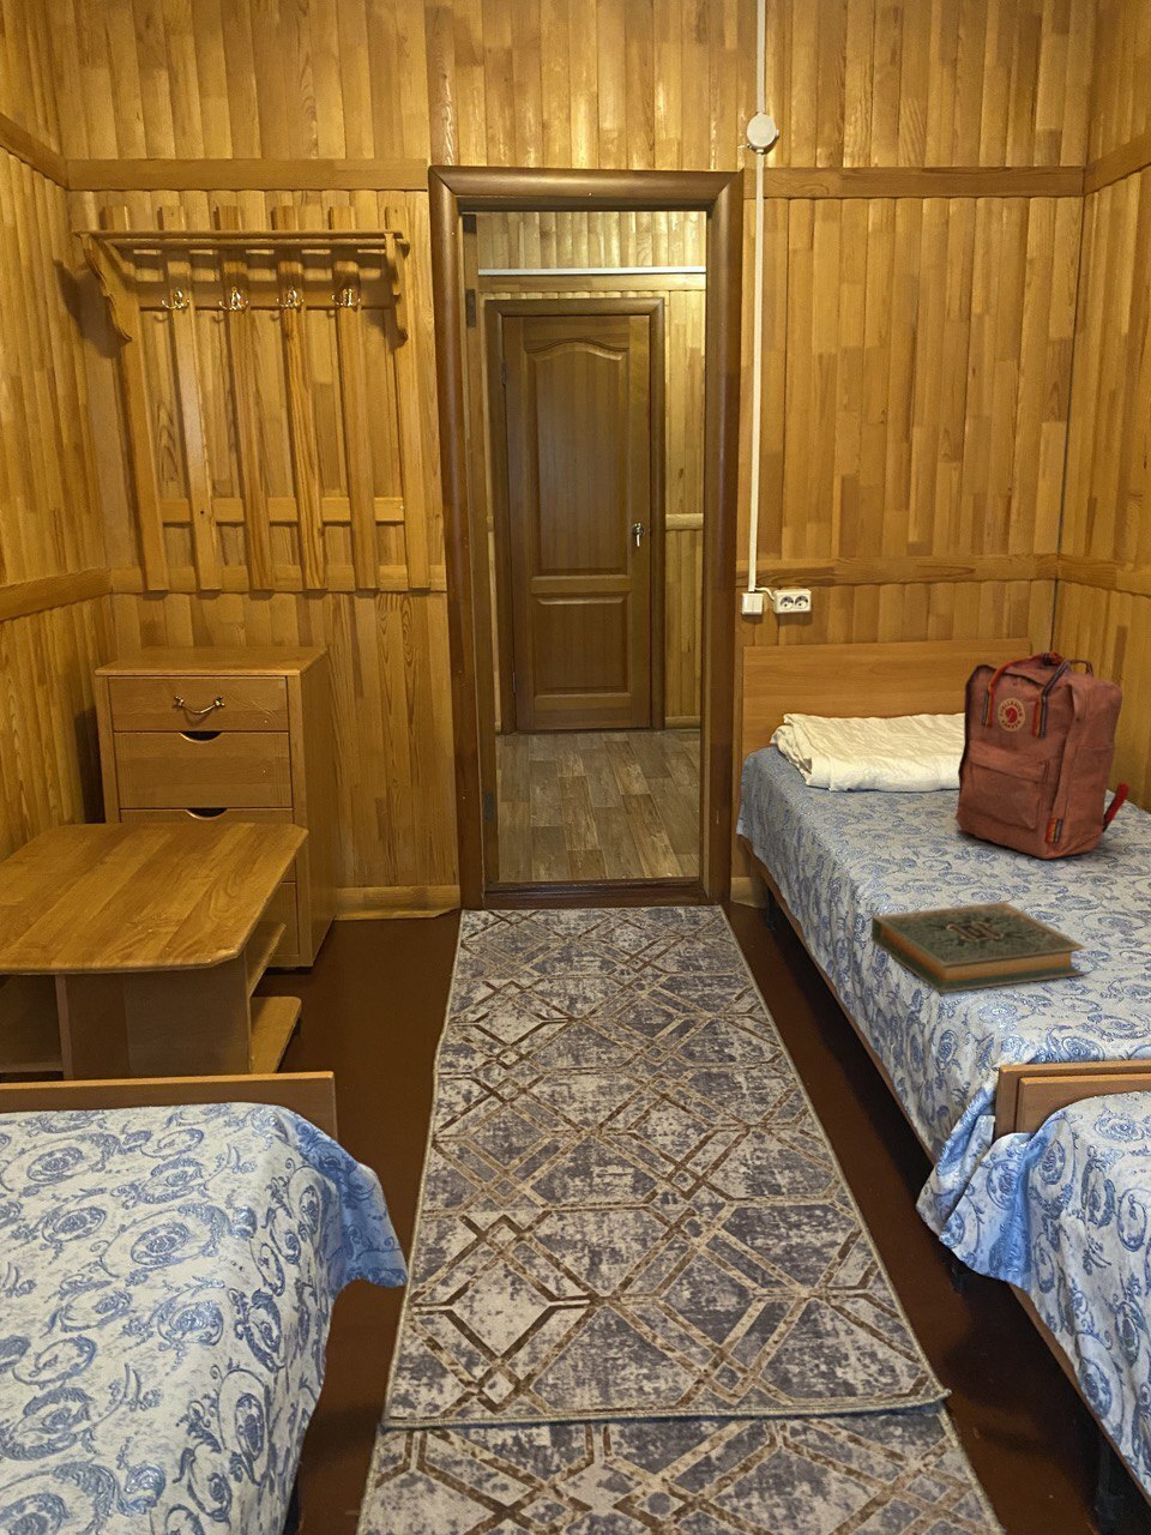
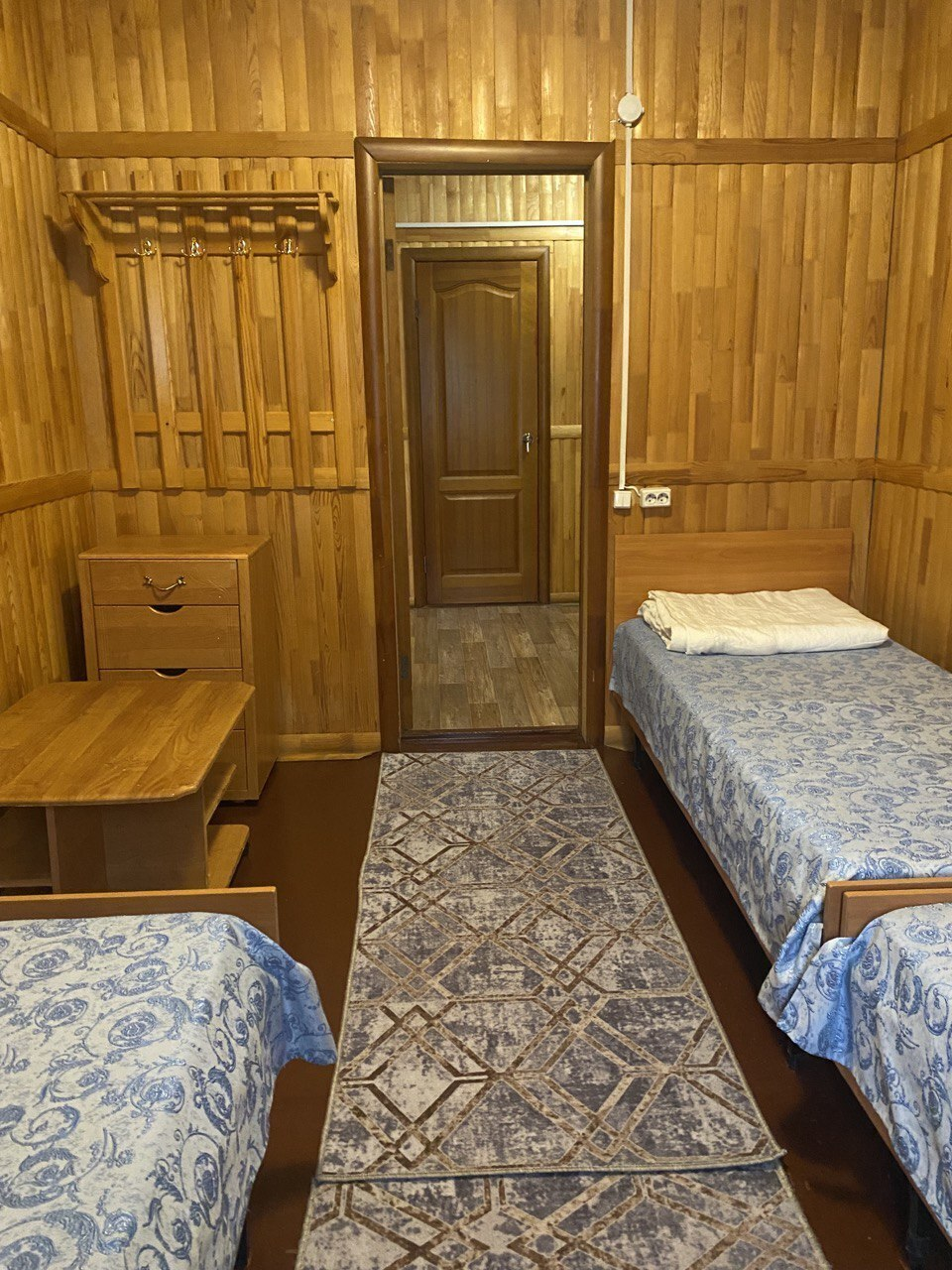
- backpack [954,650,1130,859]
- hardback book [869,900,1088,995]
